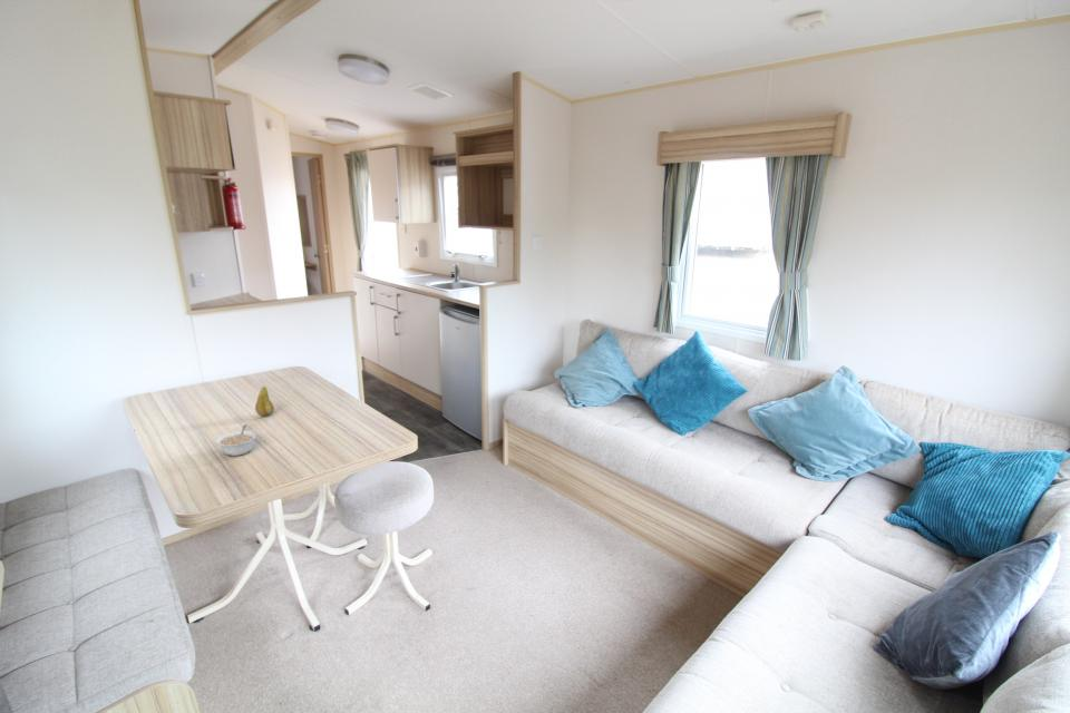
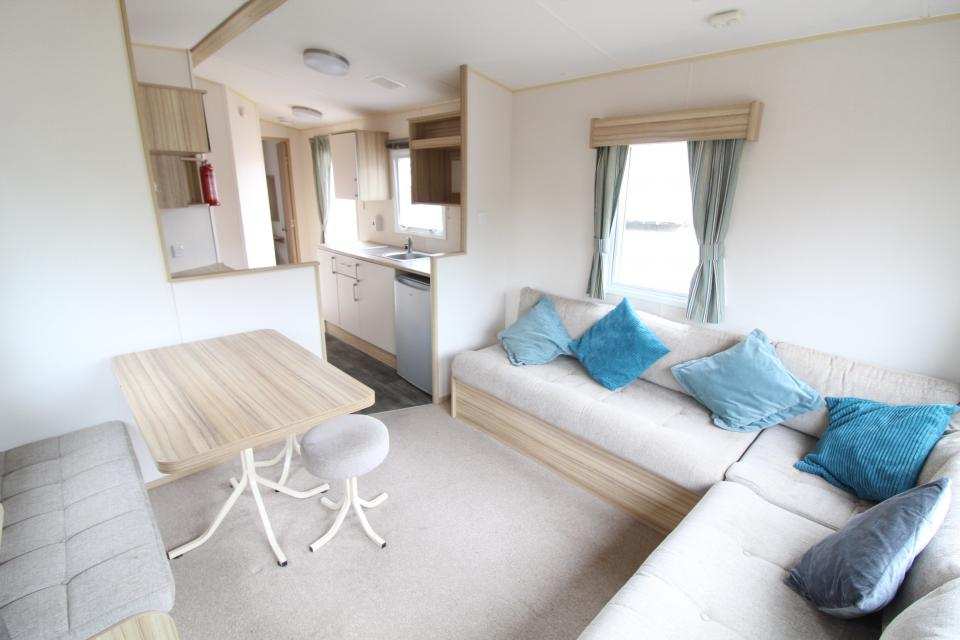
- fruit [254,385,275,417]
- legume [214,423,257,457]
